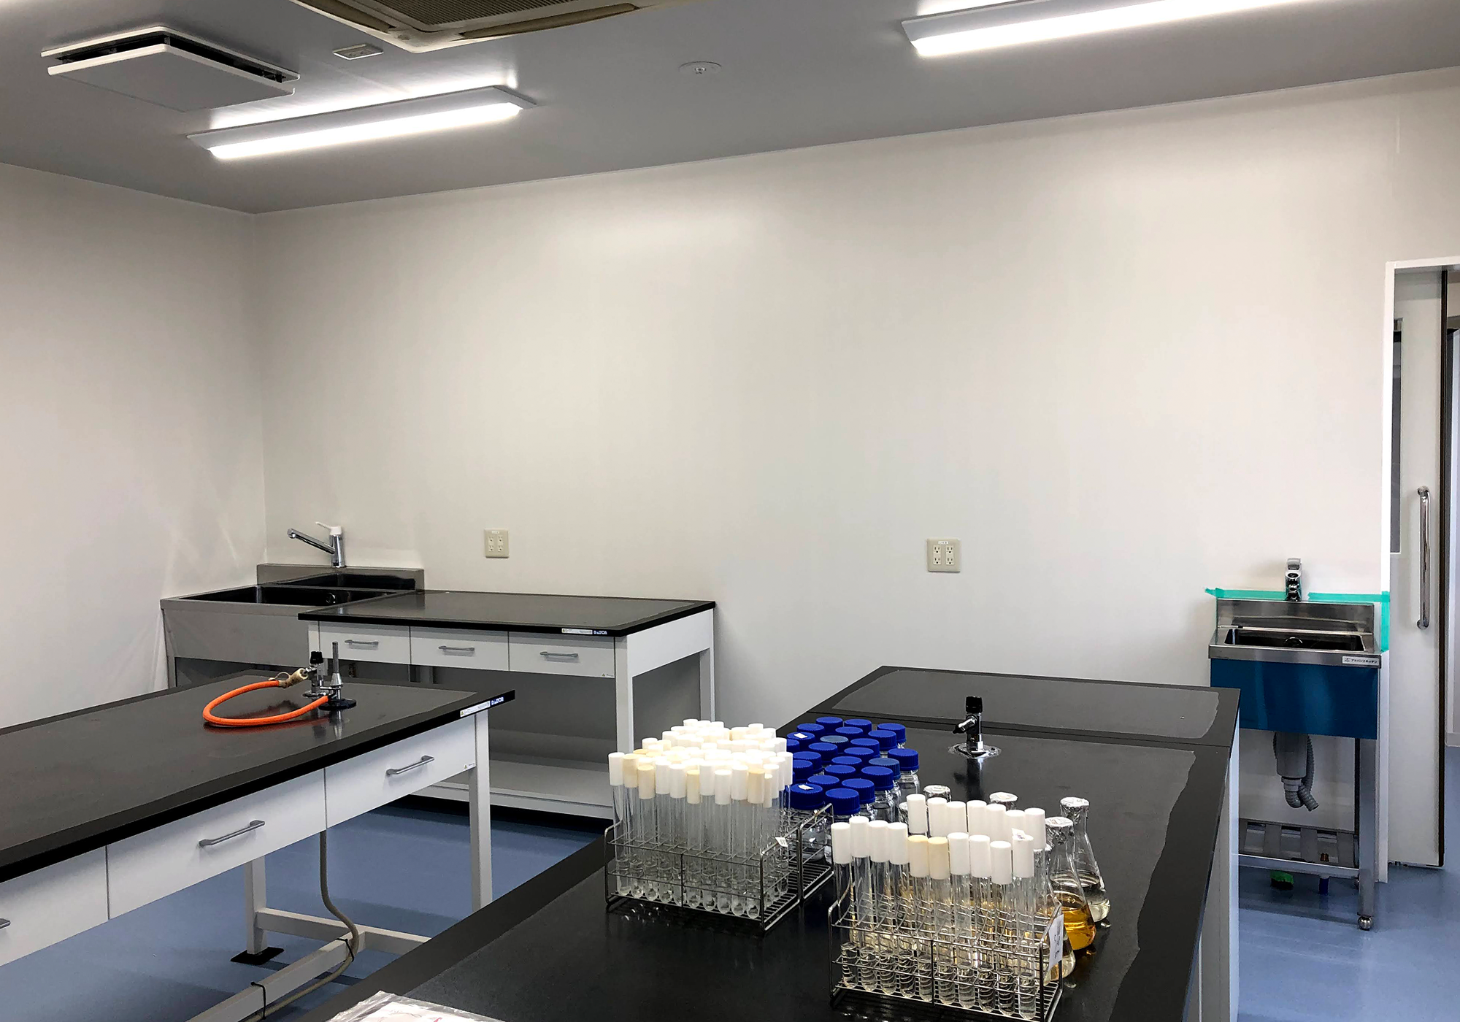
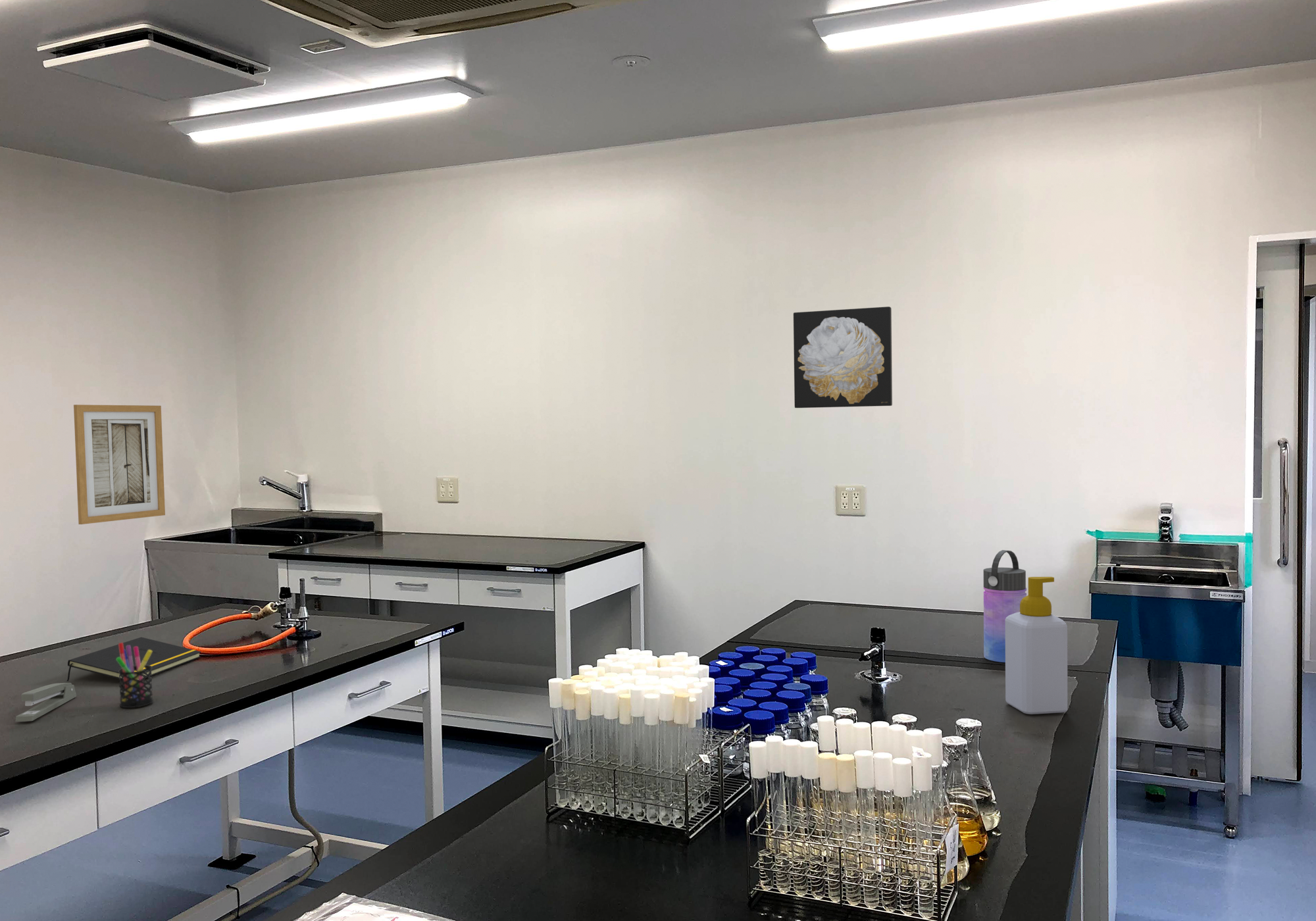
+ soap bottle [1005,576,1068,715]
+ notepad [66,637,202,682]
+ water bottle [983,549,1027,663]
+ wall art [73,404,166,525]
+ stapler [15,682,77,722]
+ pen holder [116,642,154,709]
+ wall art [793,306,893,409]
